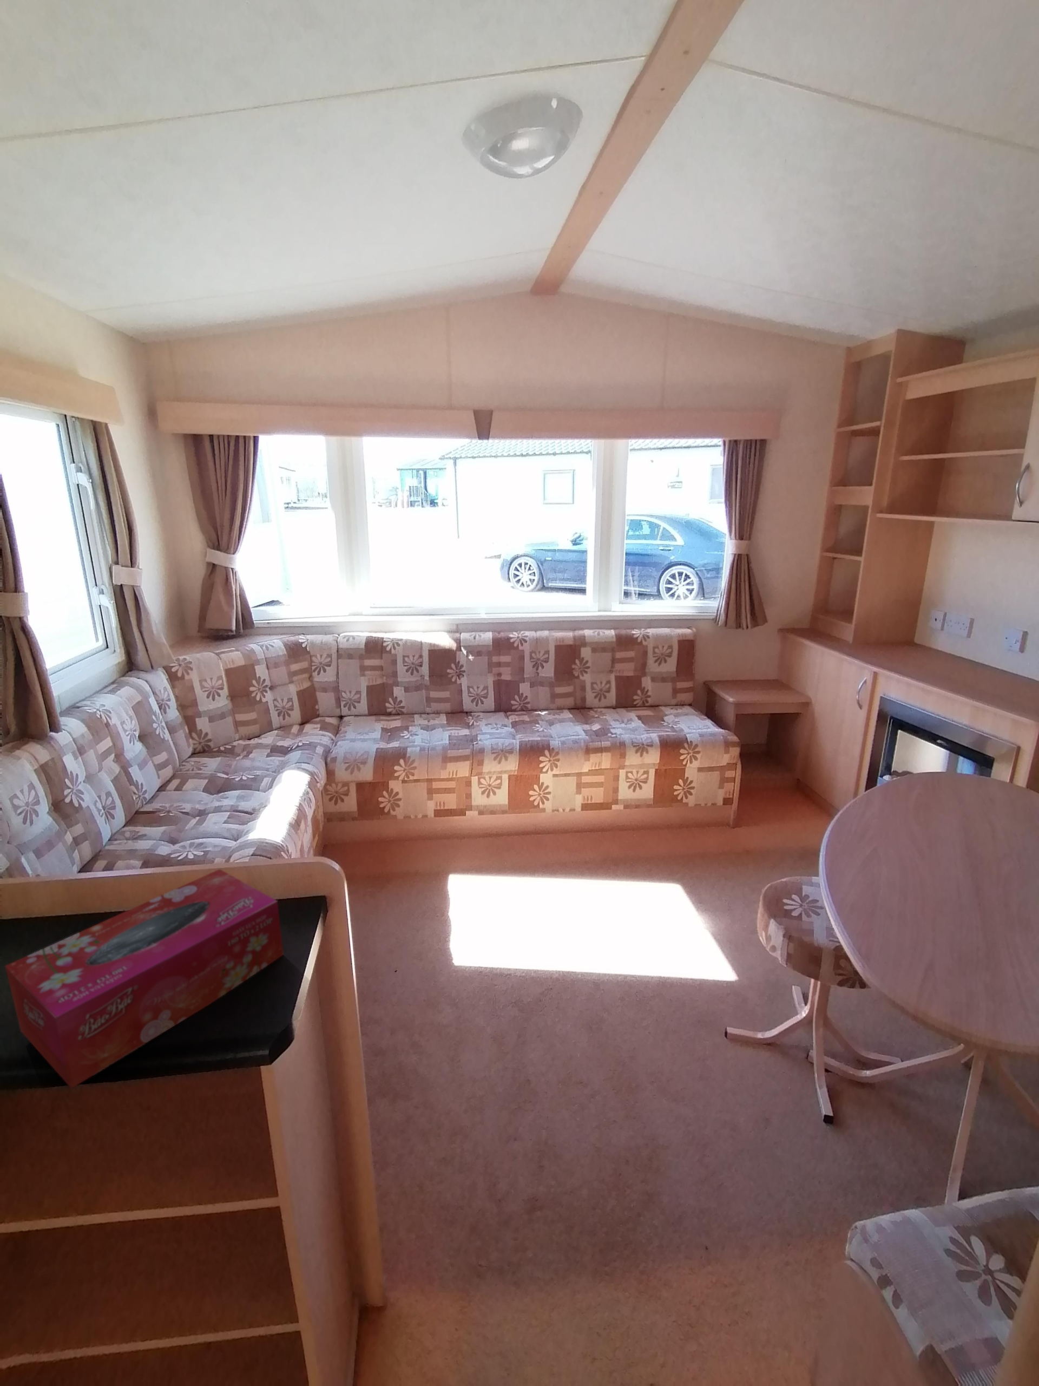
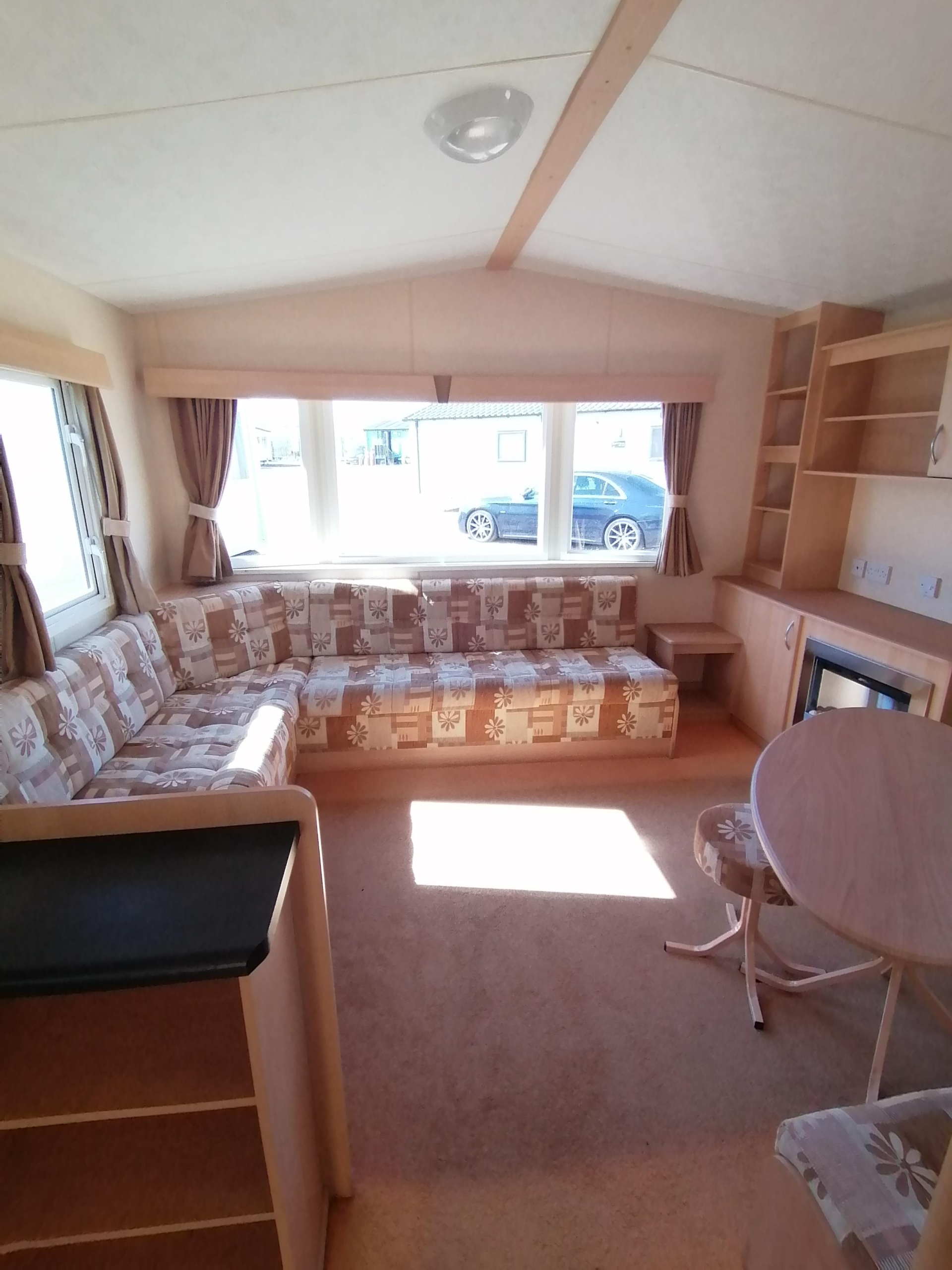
- tissue box [4,869,284,1089]
